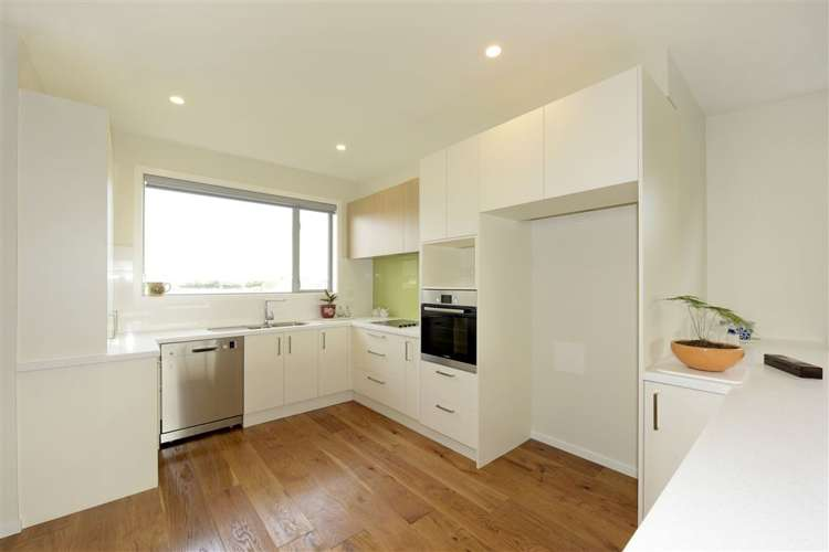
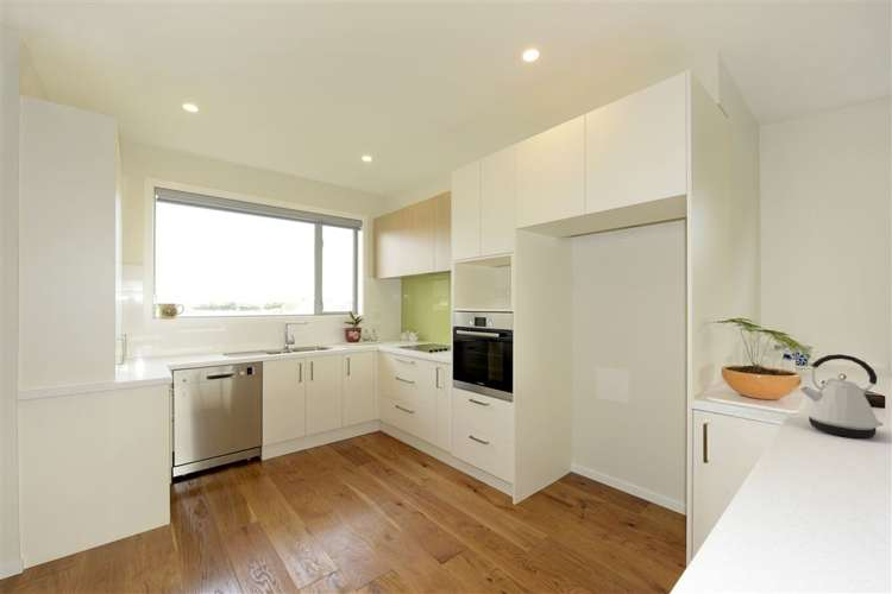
+ kettle [799,353,884,440]
